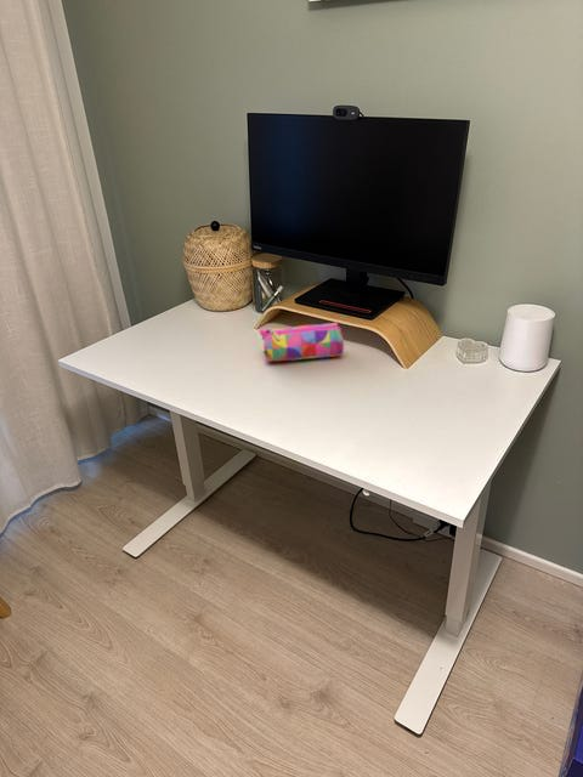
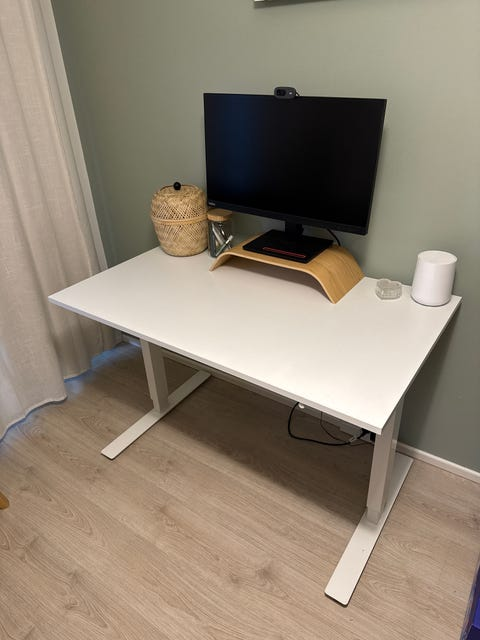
- pencil case [257,322,345,363]
